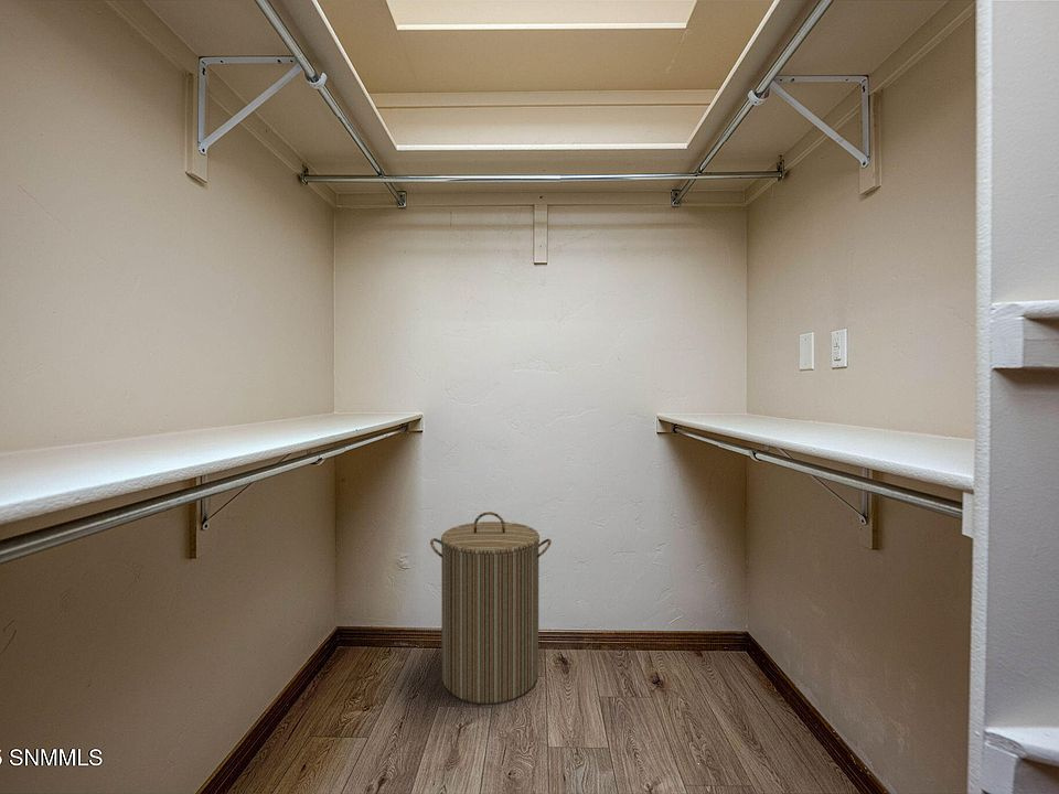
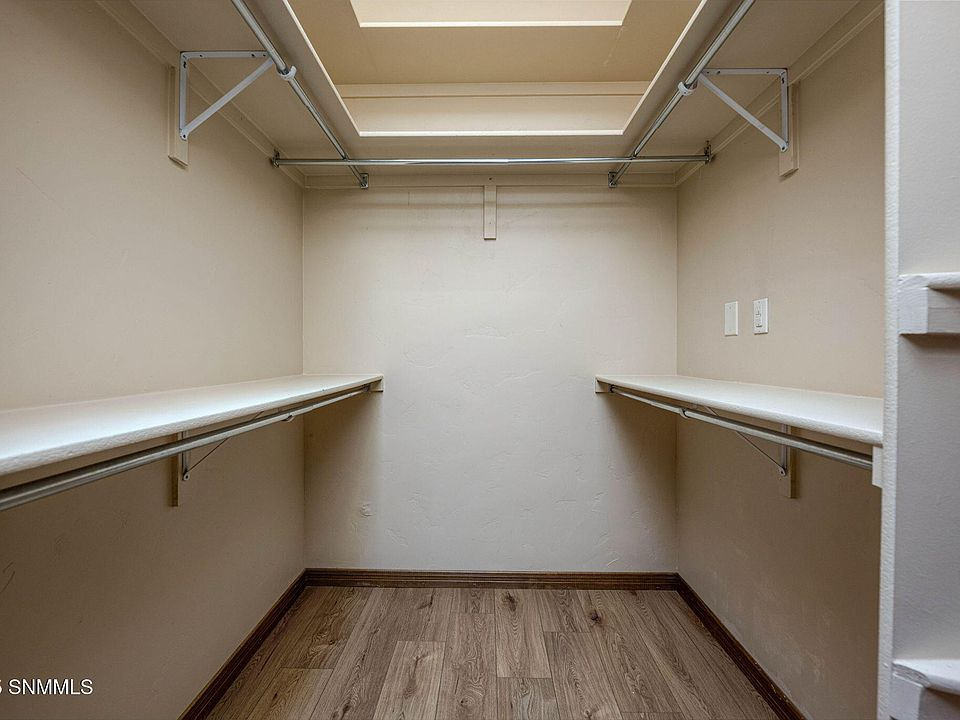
- laundry hamper [429,511,553,705]
